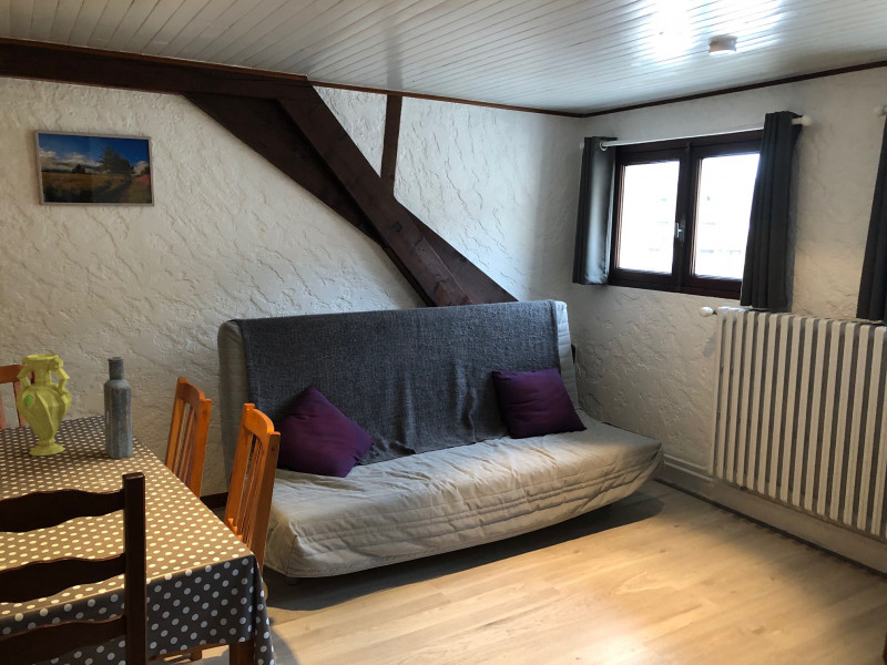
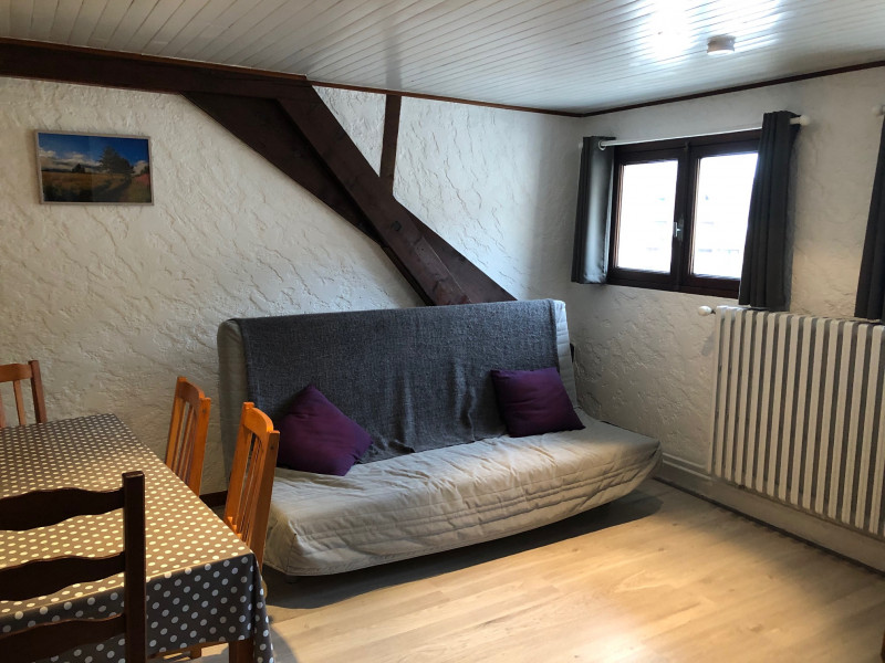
- bottle [102,356,134,460]
- vase [14,352,73,457]
